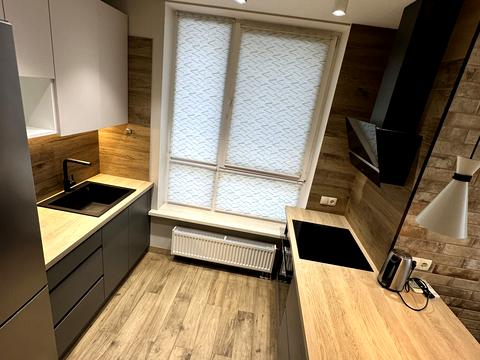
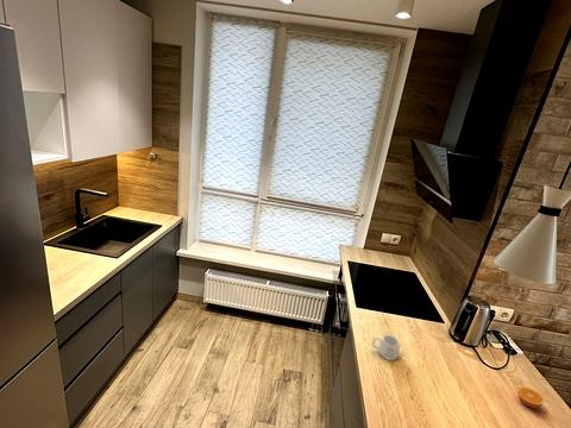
+ mug [371,334,401,361]
+ orange [516,386,545,409]
